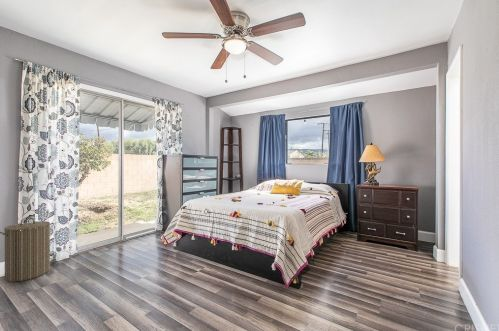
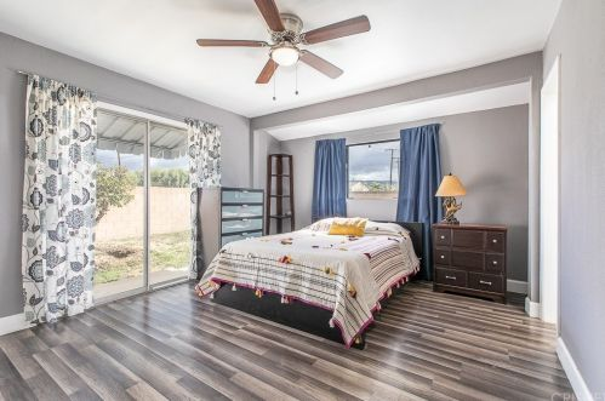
- laundry hamper [0,216,55,283]
